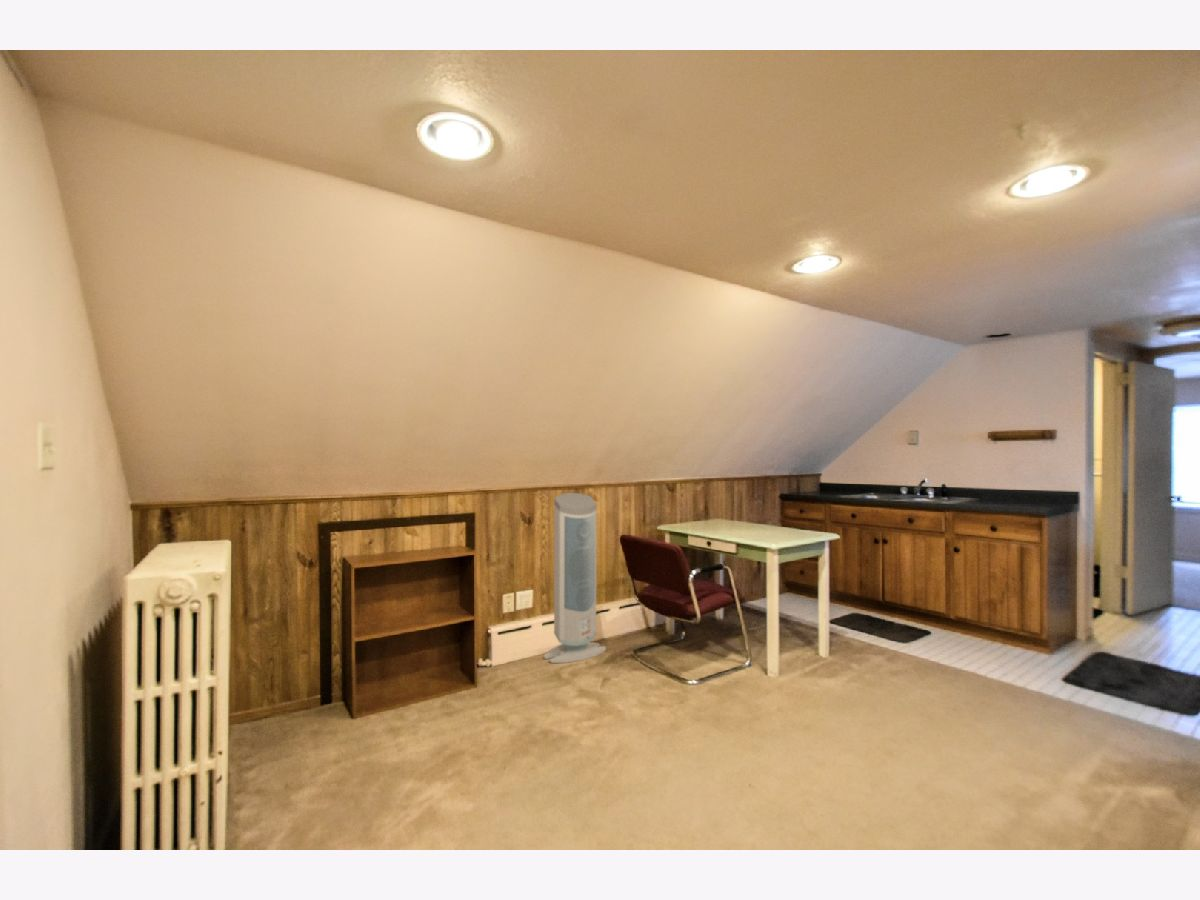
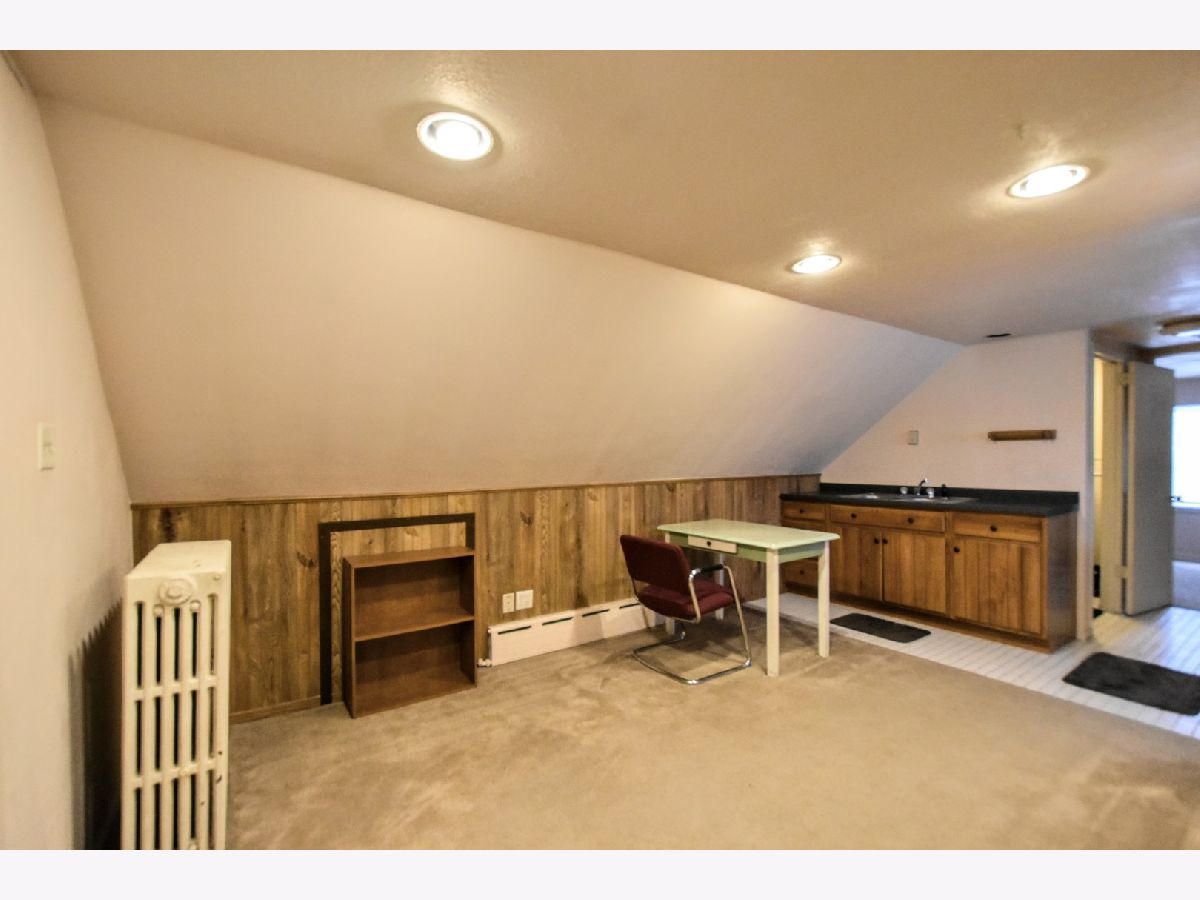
- air purifier [542,492,607,664]
